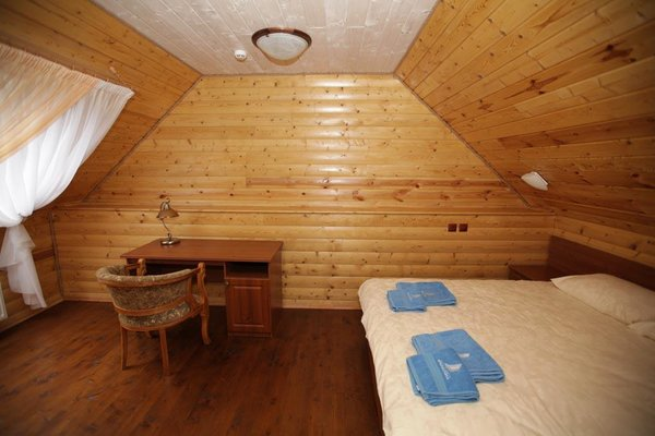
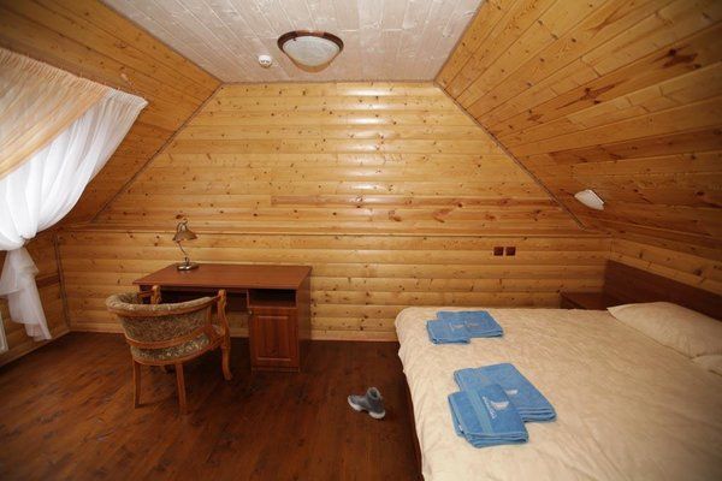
+ sneaker [348,386,386,420]
